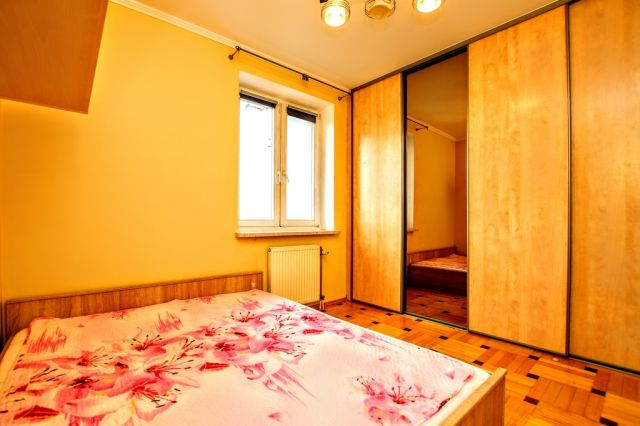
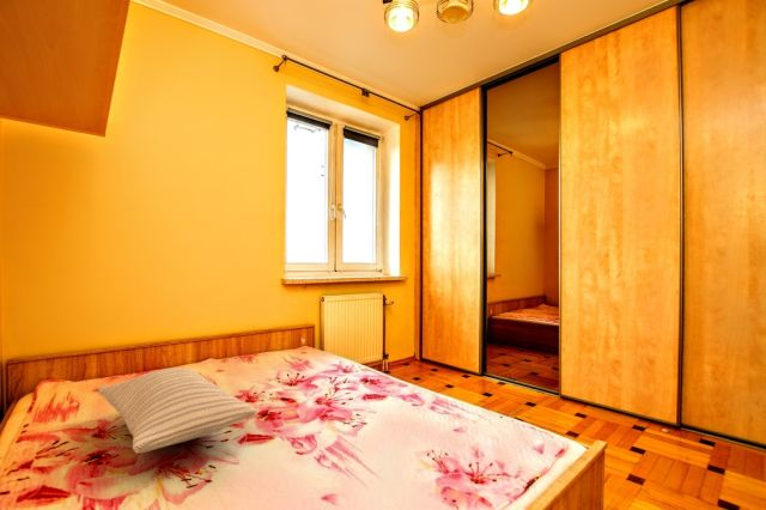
+ pillow [97,366,260,454]
